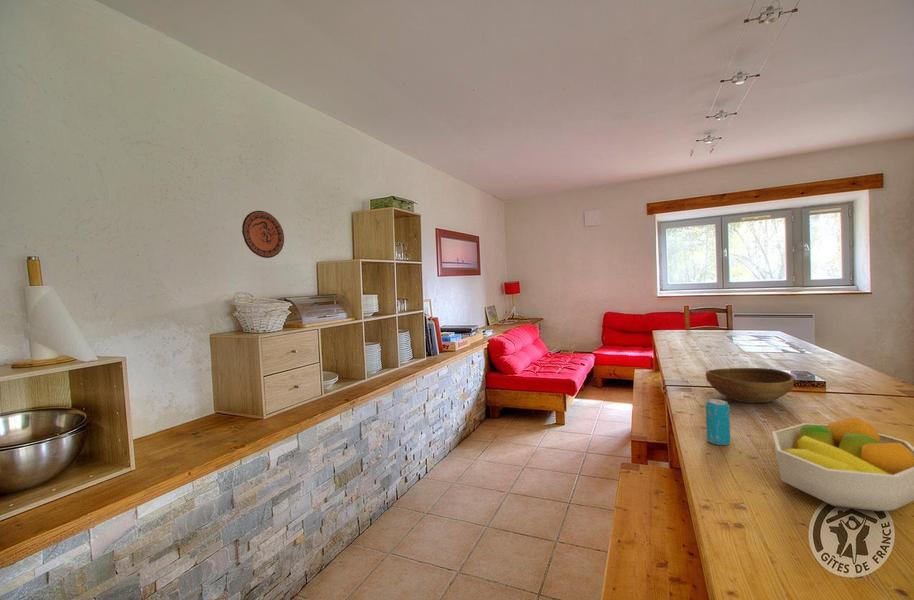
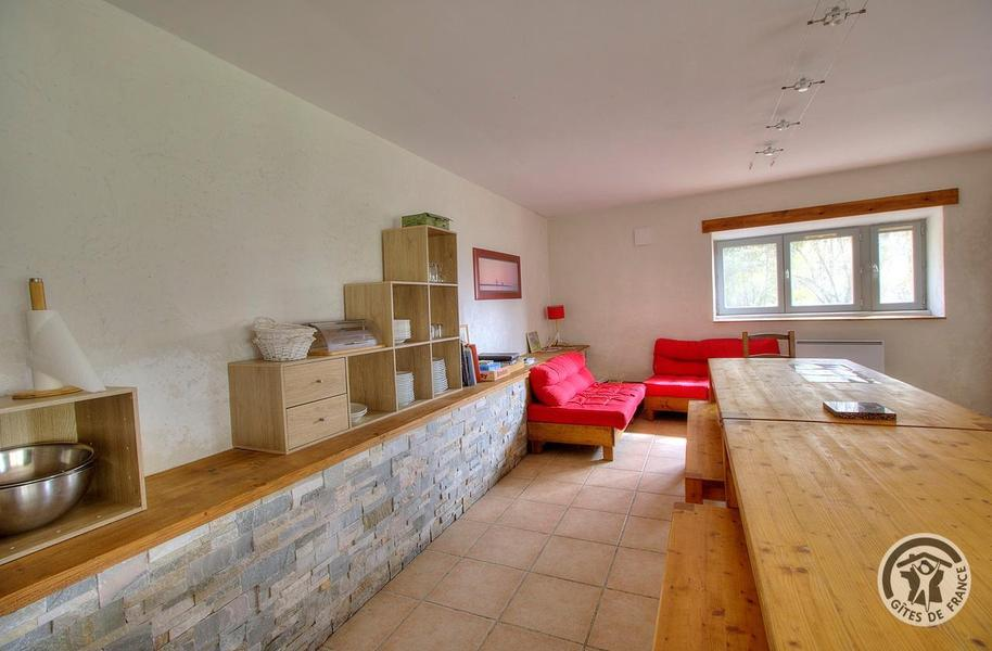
- decorative plate [241,210,285,259]
- fruit bowl [772,416,914,512]
- bowl [705,367,796,404]
- beverage can [705,398,731,446]
